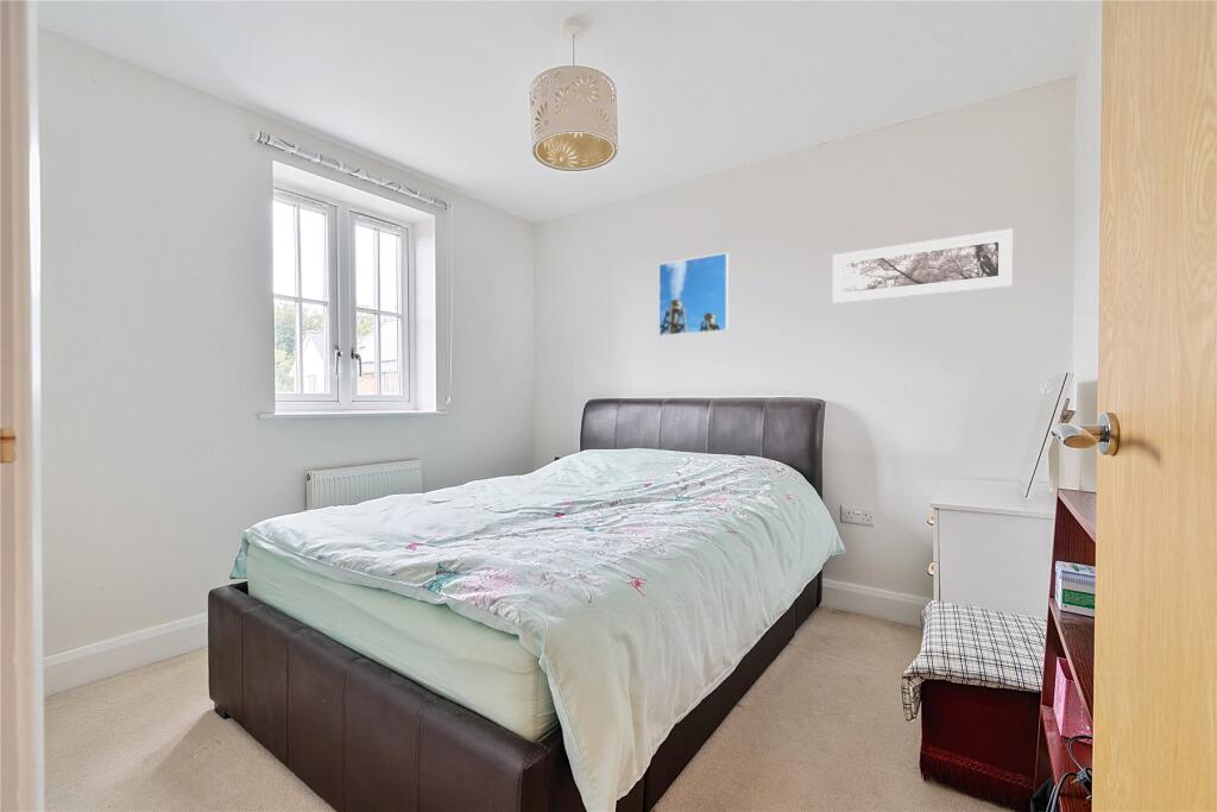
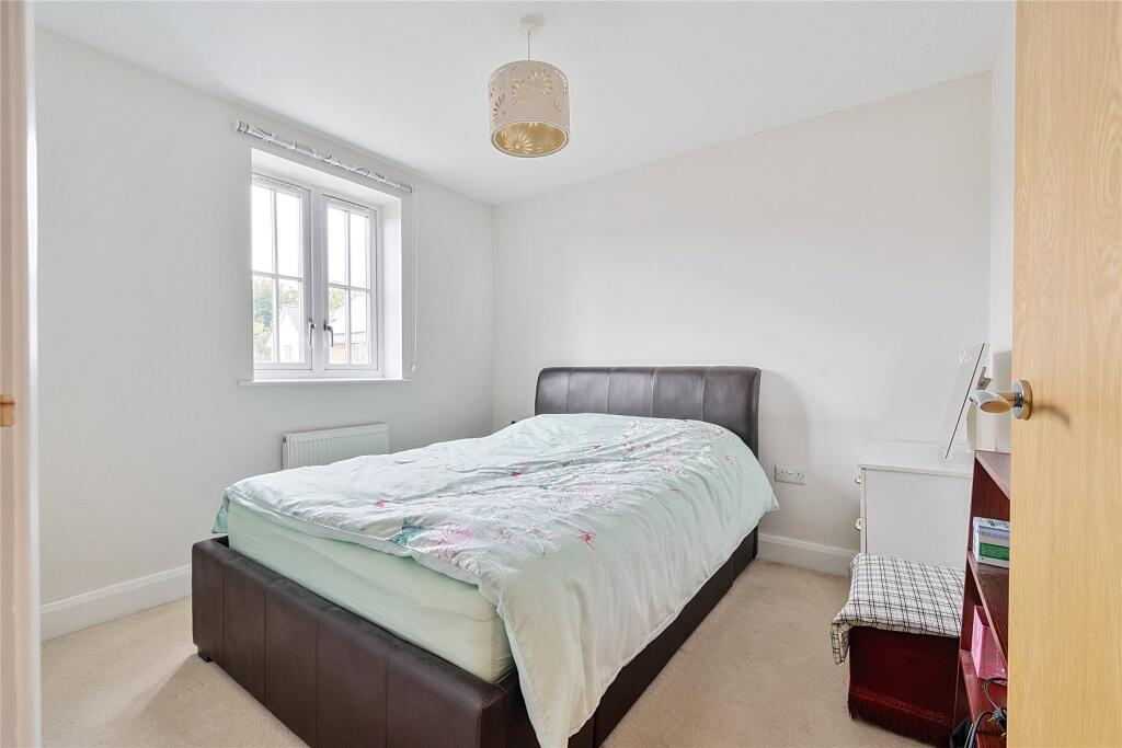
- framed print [657,252,730,338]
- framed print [832,227,1014,304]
